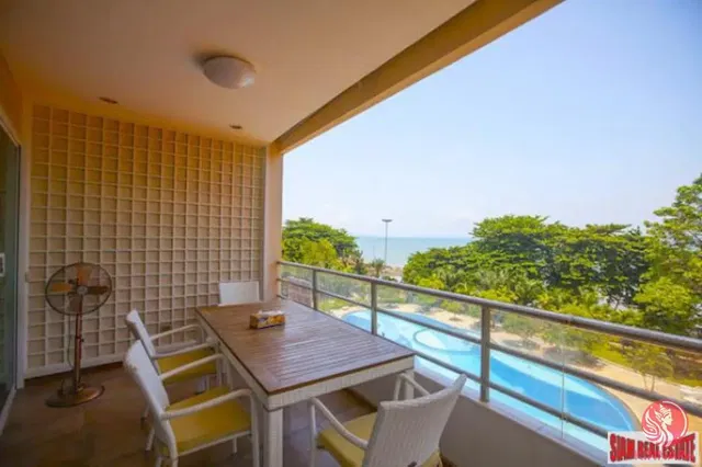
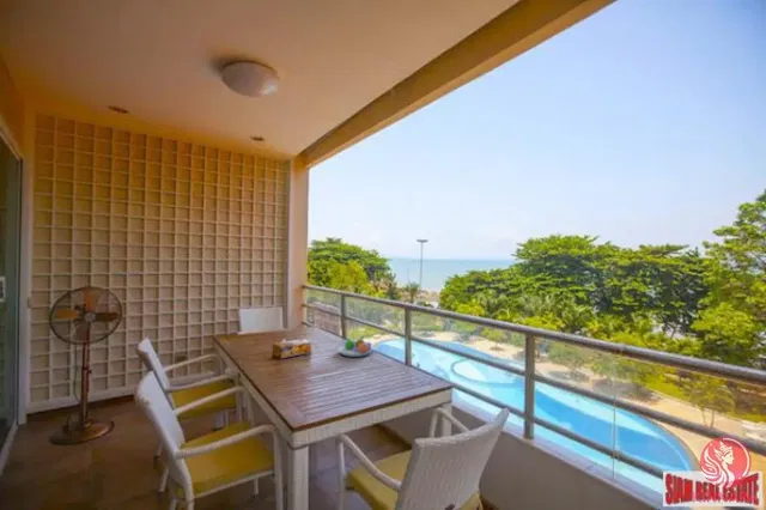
+ fruit bowl [336,335,373,358]
